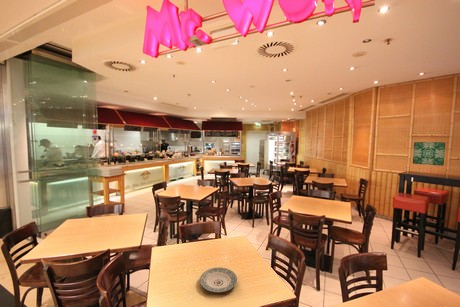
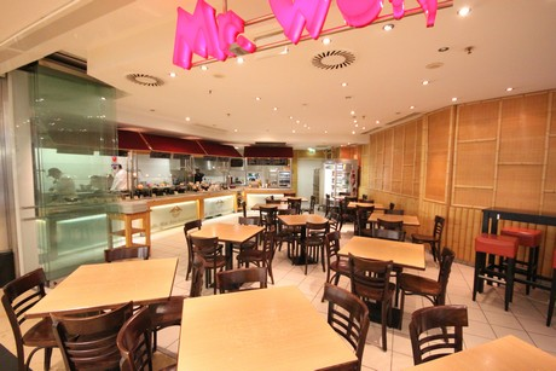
- wall art [412,141,446,167]
- plate [199,267,238,293]
